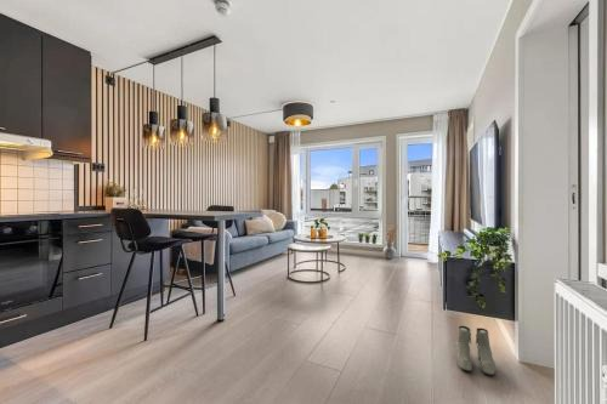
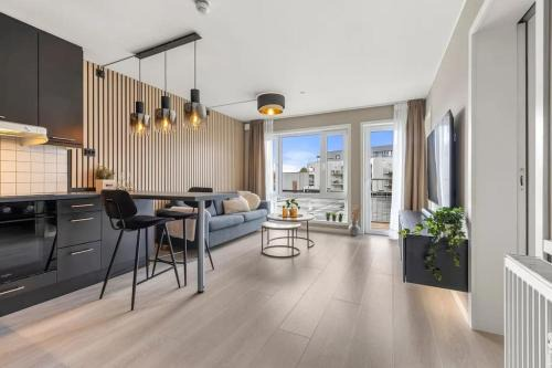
- boots [455,325,497,376]
